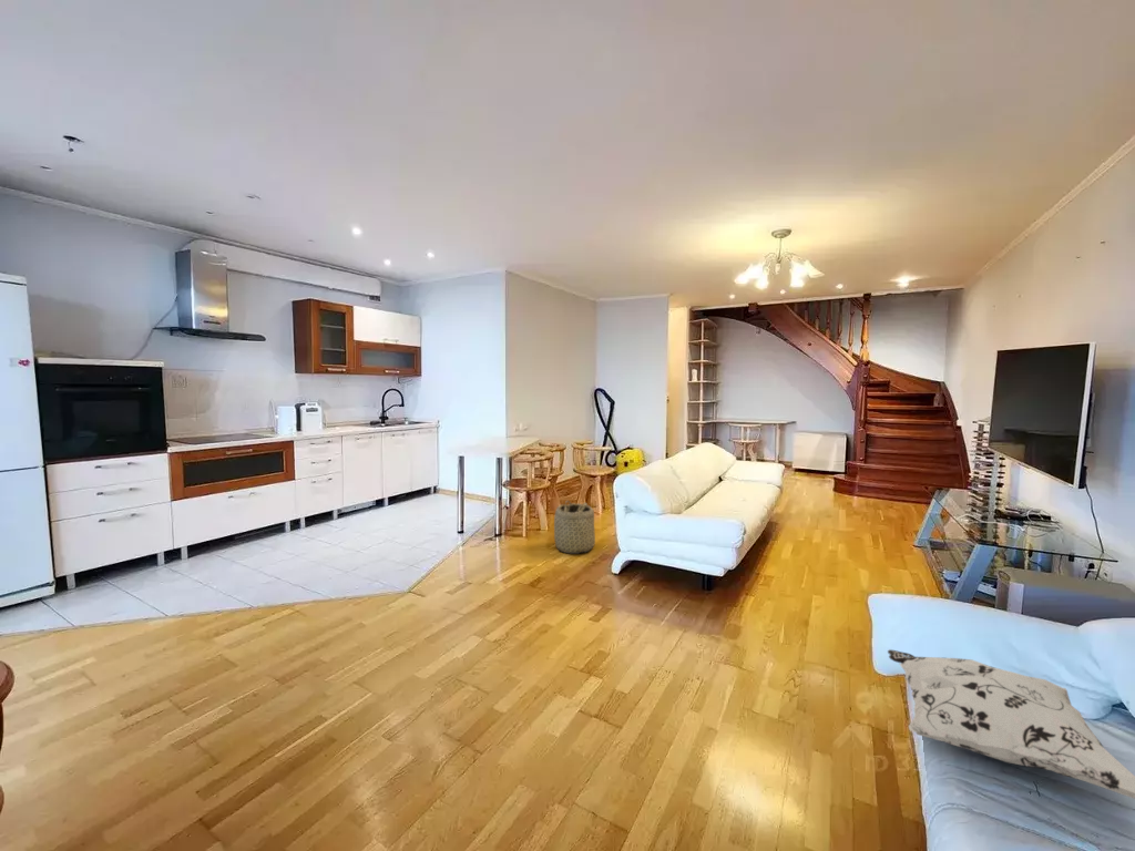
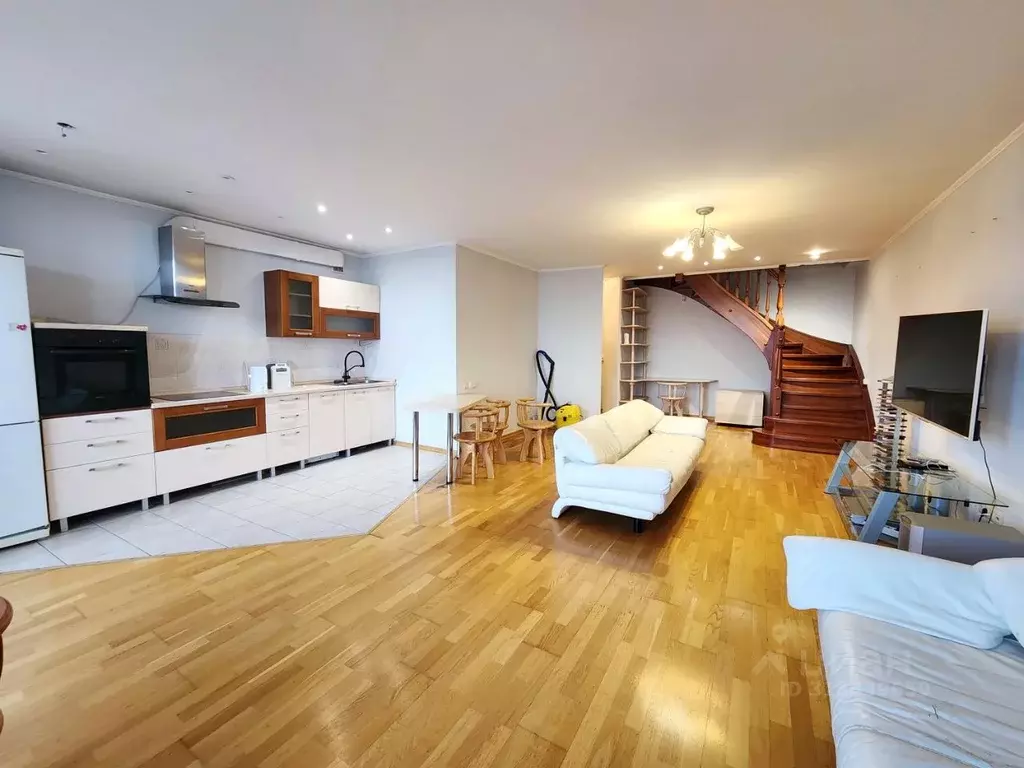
- decorative pillow [887,648,1135,800]
- basket [553,500,596,554]
